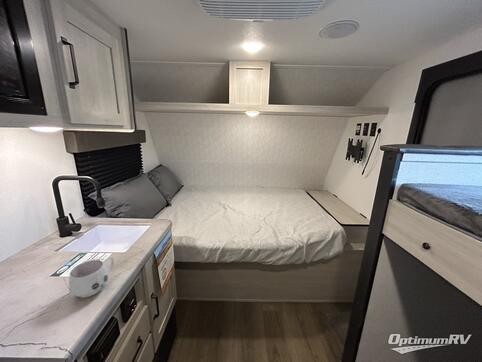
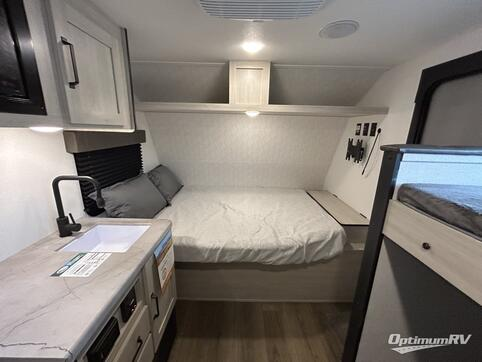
- mug [68,256,115,299]
